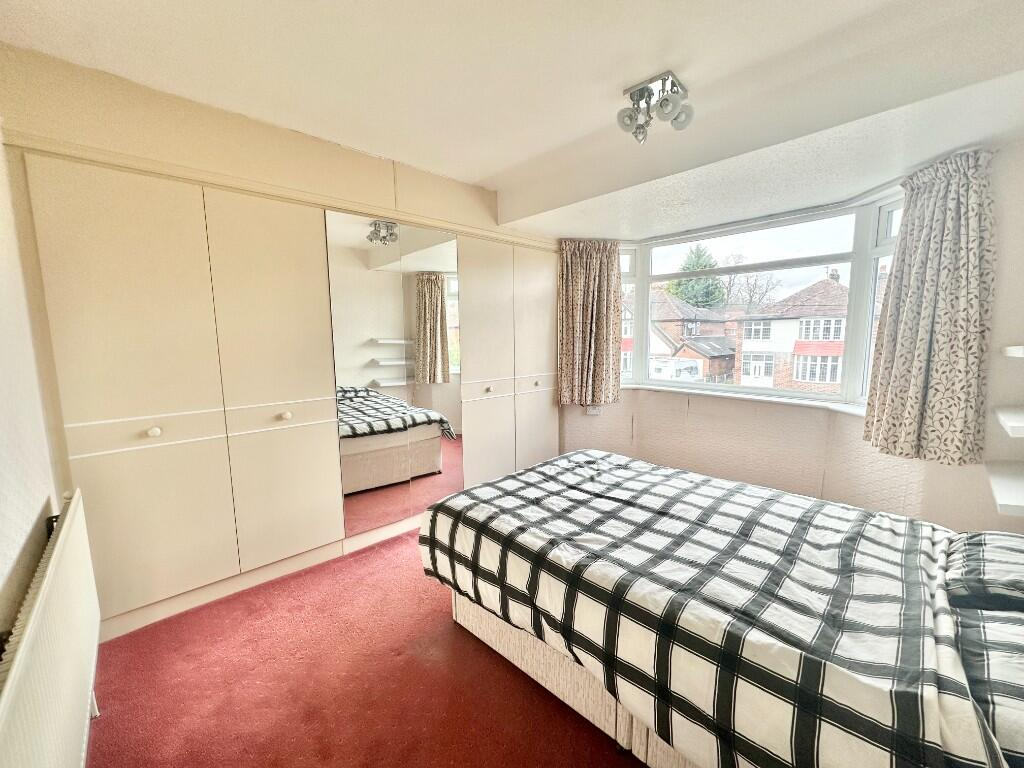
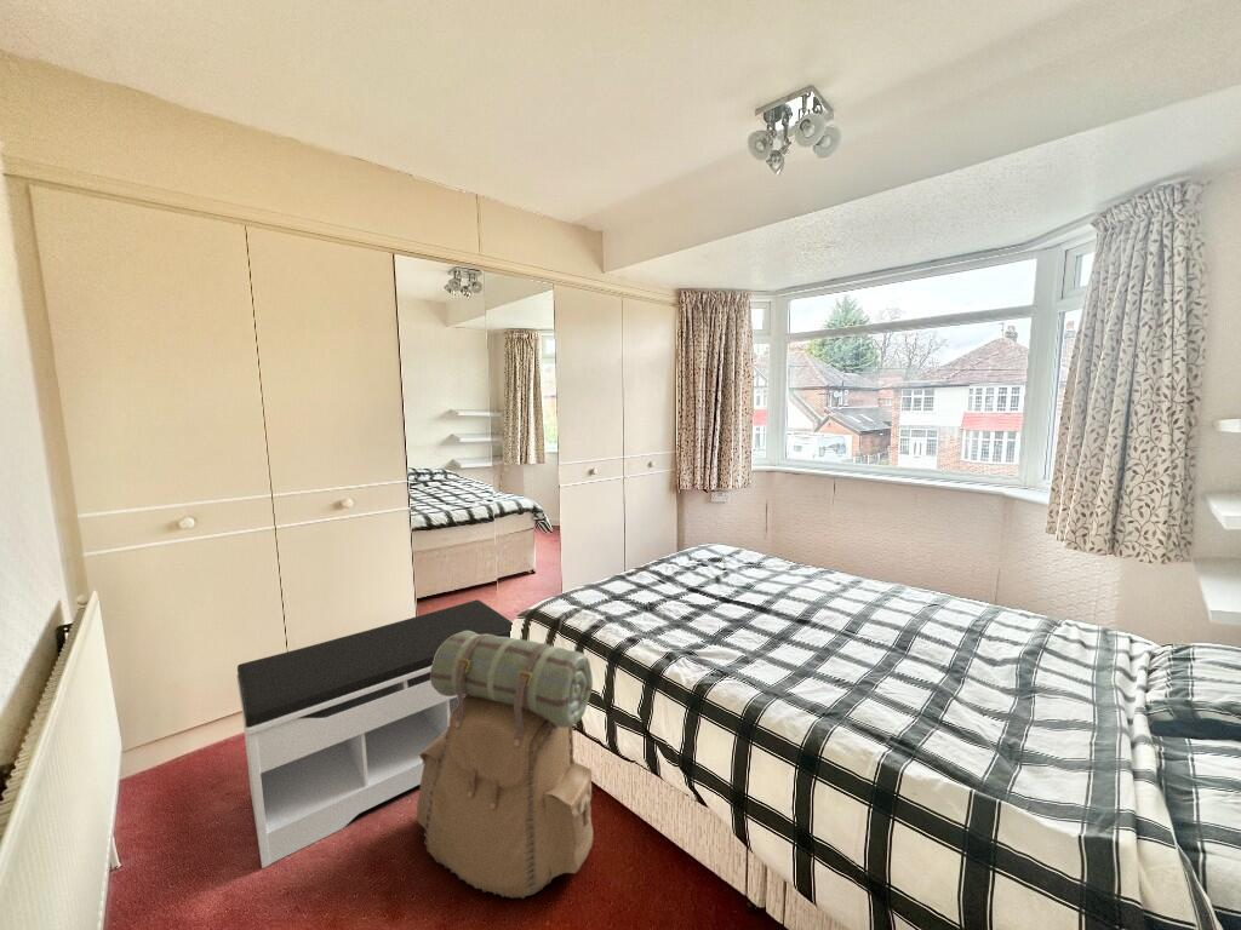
+ backpack [416,631,594,900]
+ bench [235,598,514,869]
